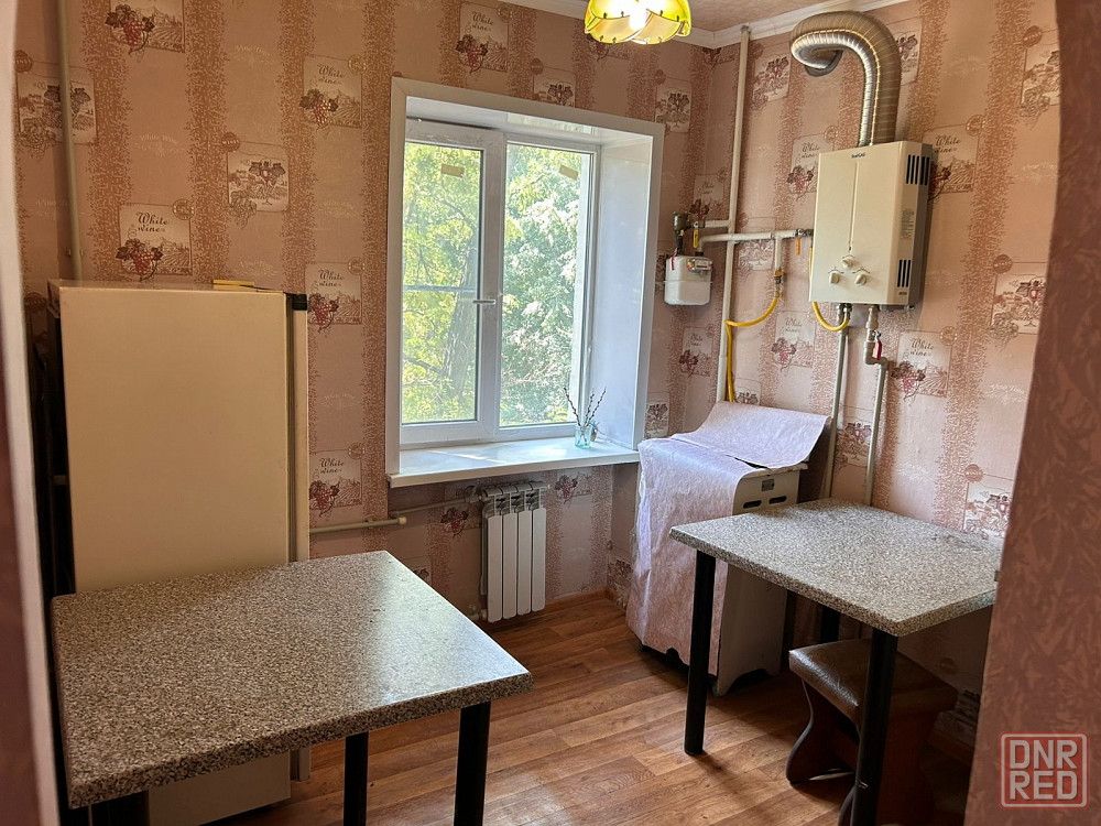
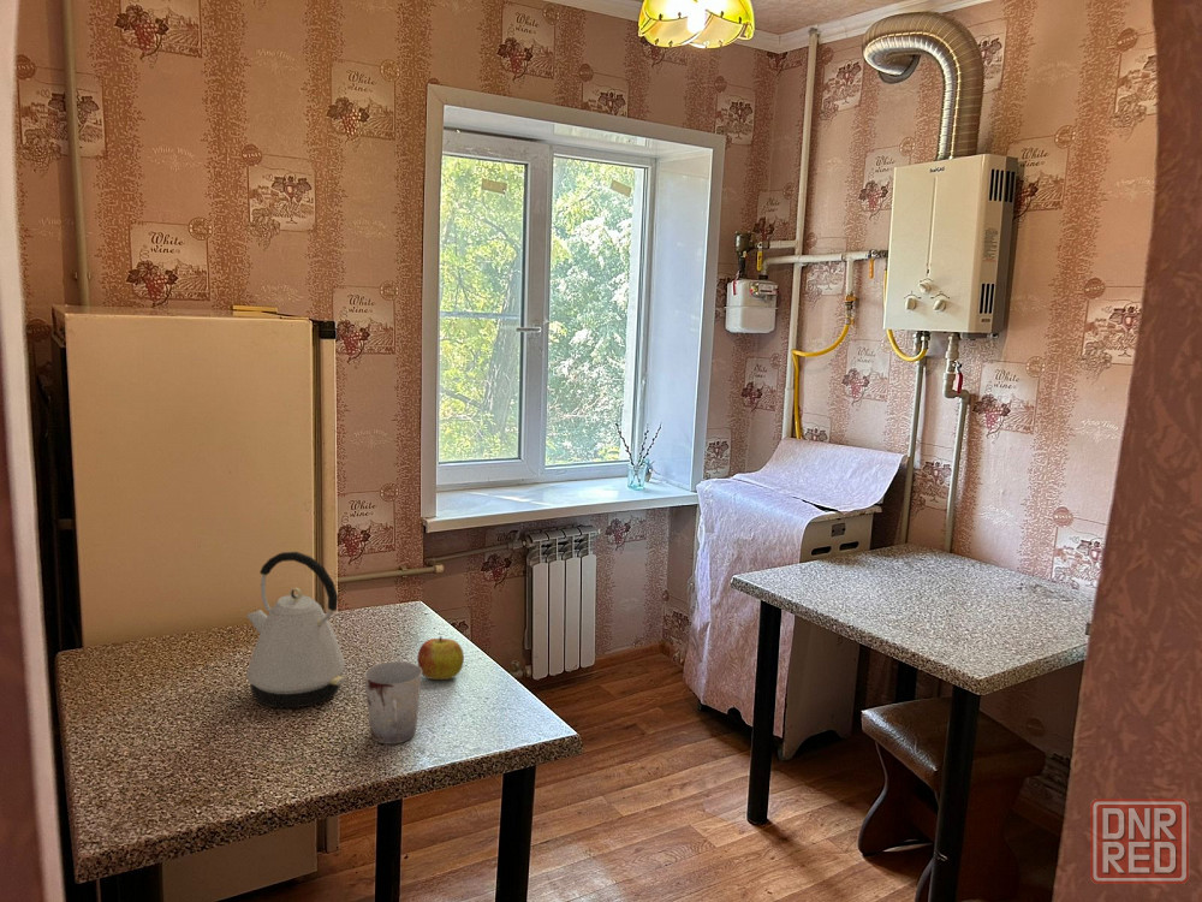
+ kettle [245,551,346,710]
+ apple [416,635,465,681]
+ cup [363,660,423,746]
